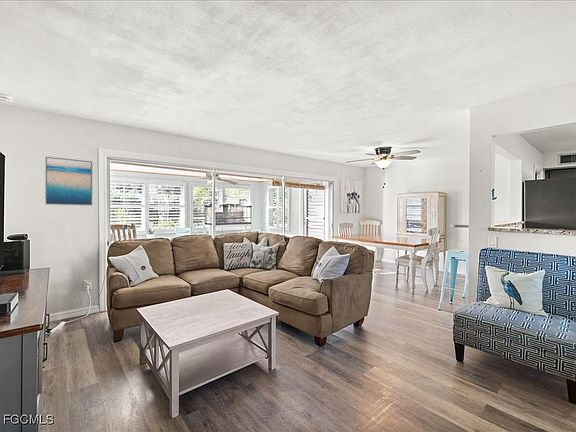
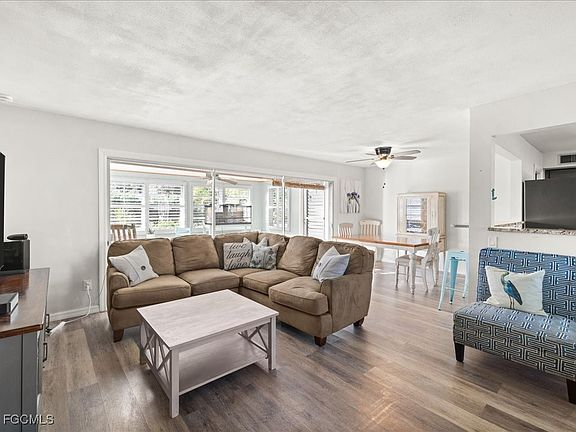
- wall art [44,156,93,206]
